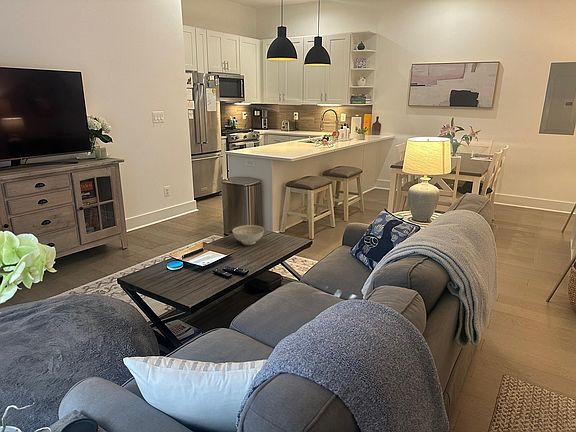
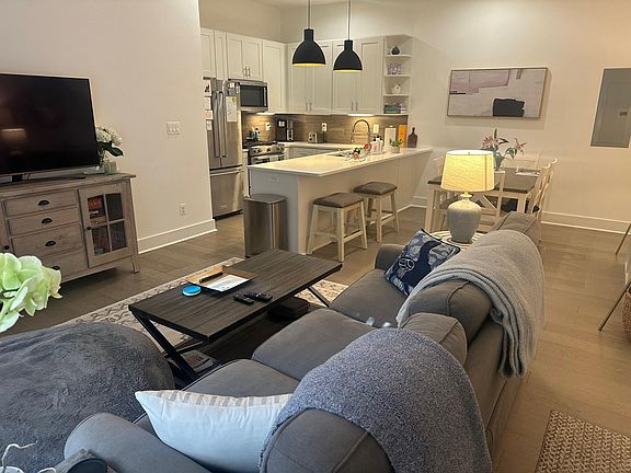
- decorative bowl [232,224,265,246]
